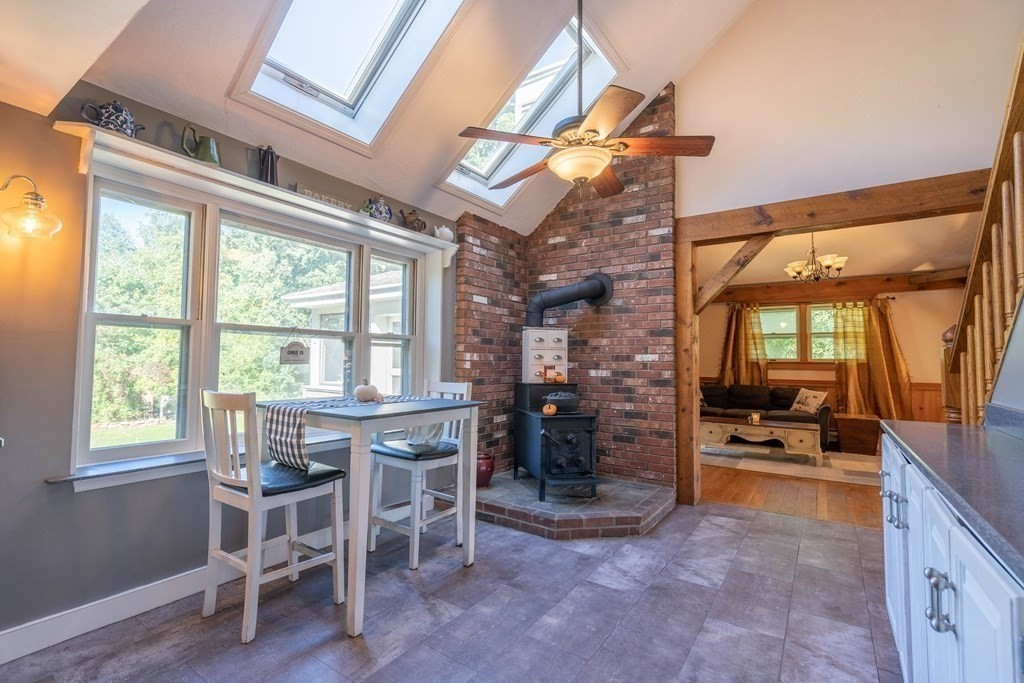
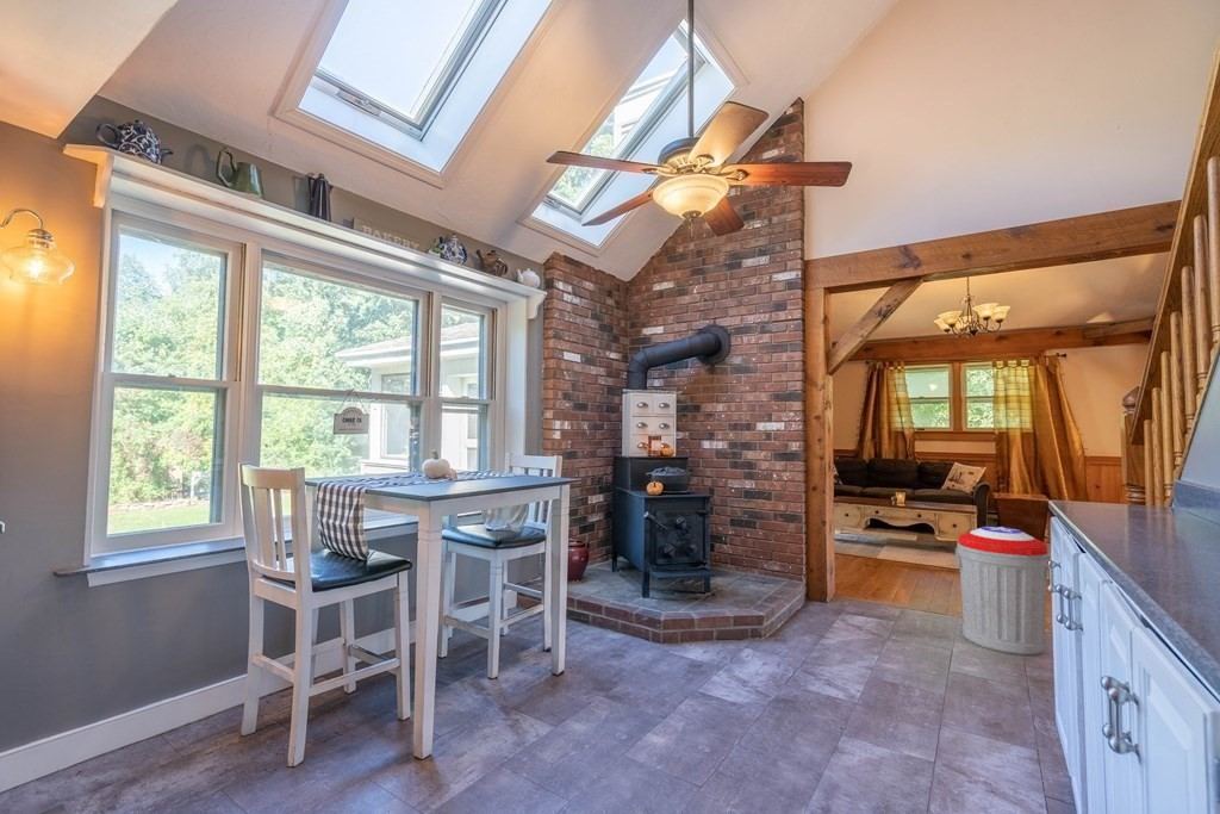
+ trash can [954,526,1051,657]
